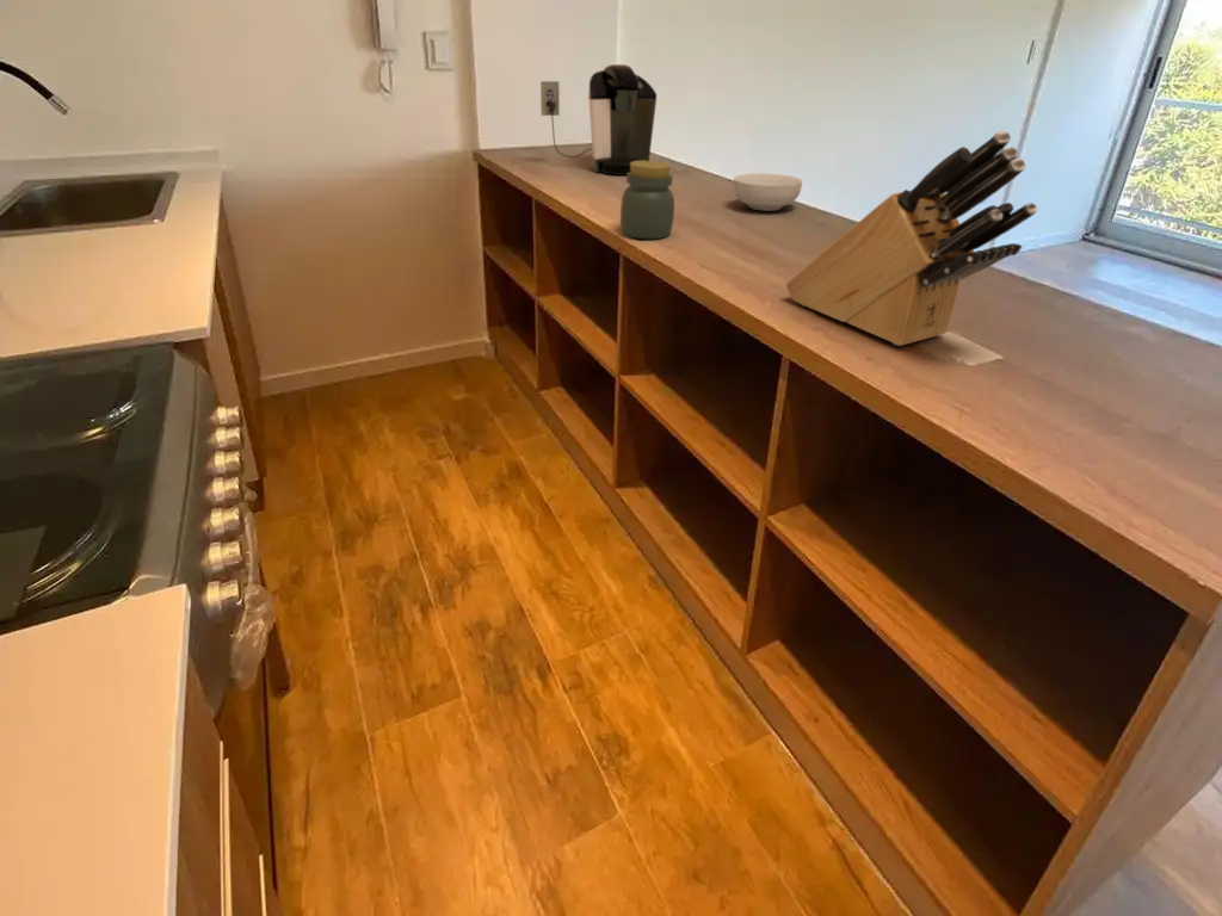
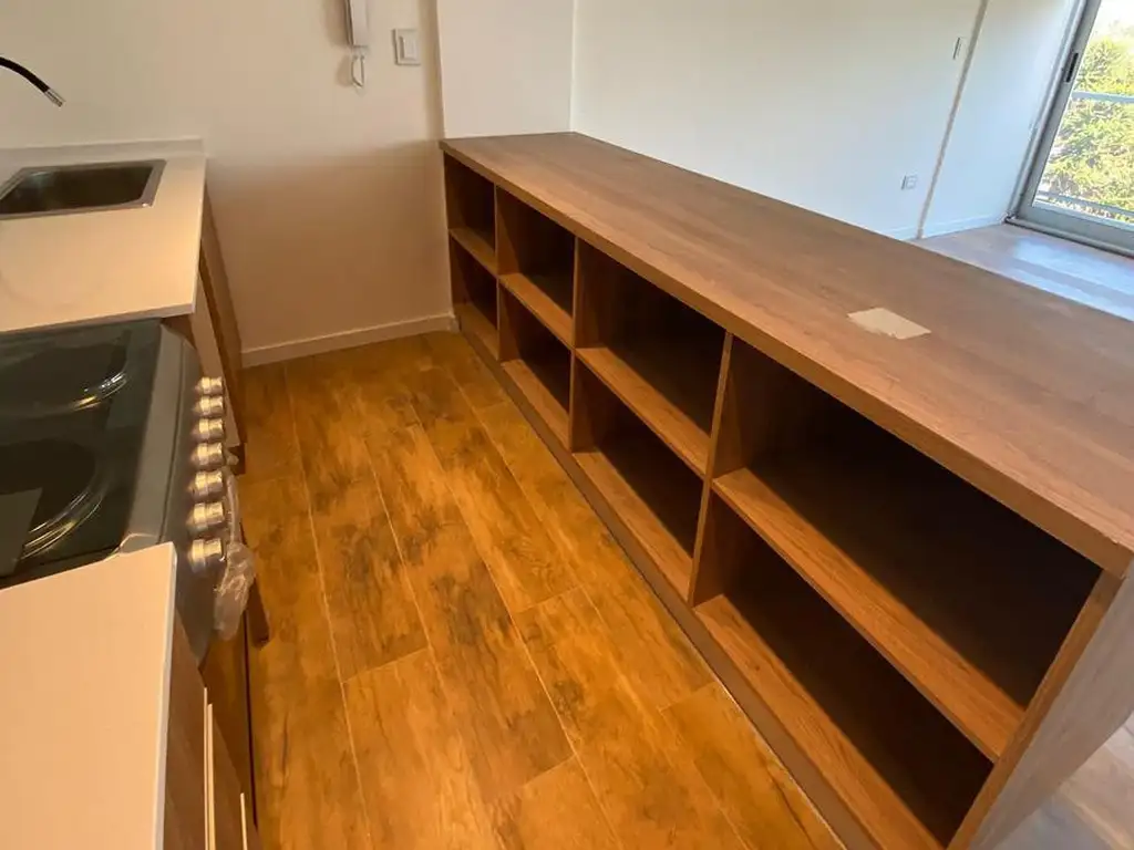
- cereal bowl [733,172,803,212]
- jar [619,160,675,240]
- coffee maker [539,63,658,177]
- knife block [785,130,1038,347]
